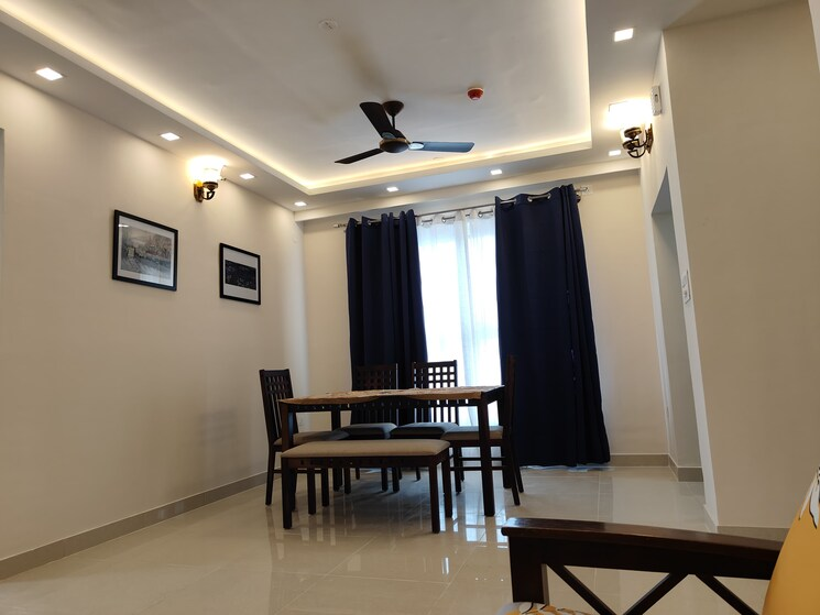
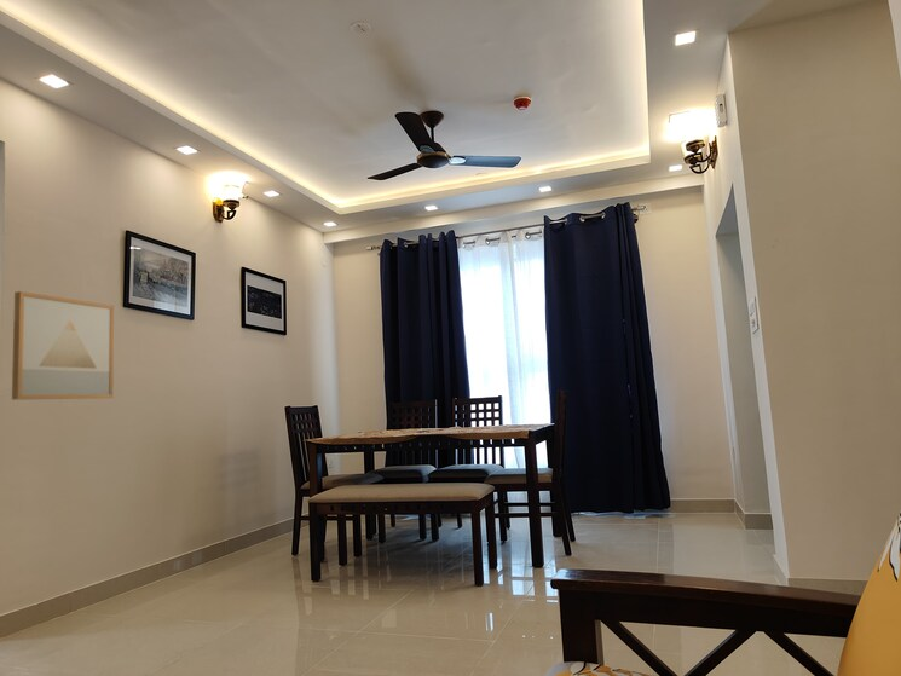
+ wall art [11,290,115,401]
